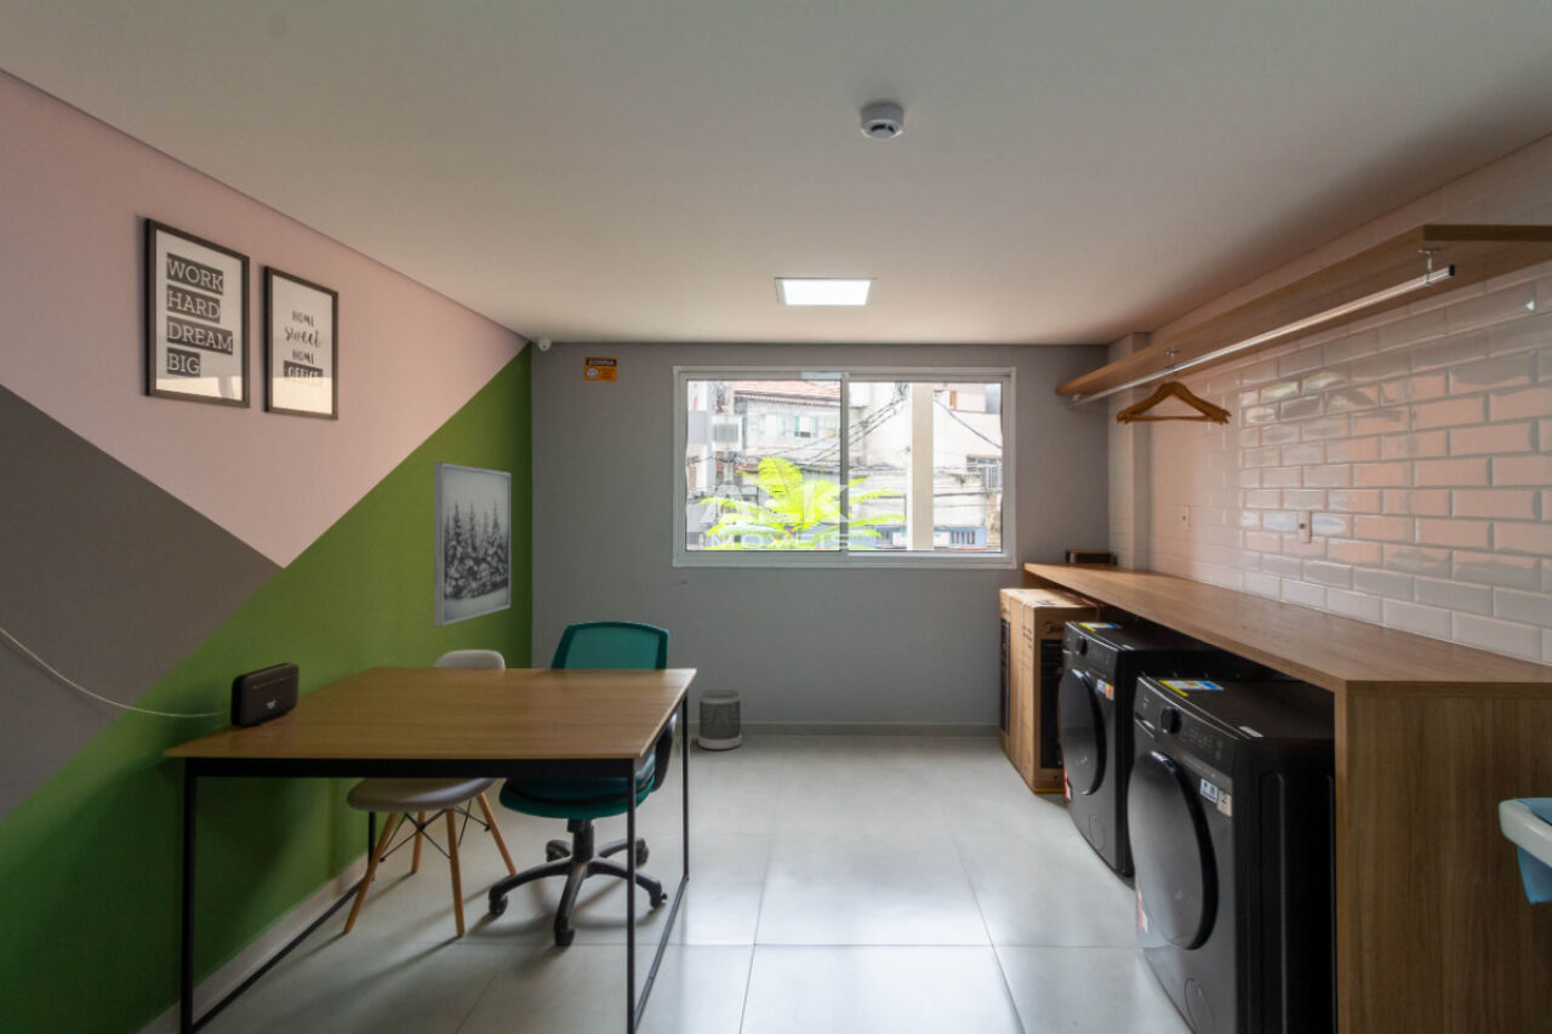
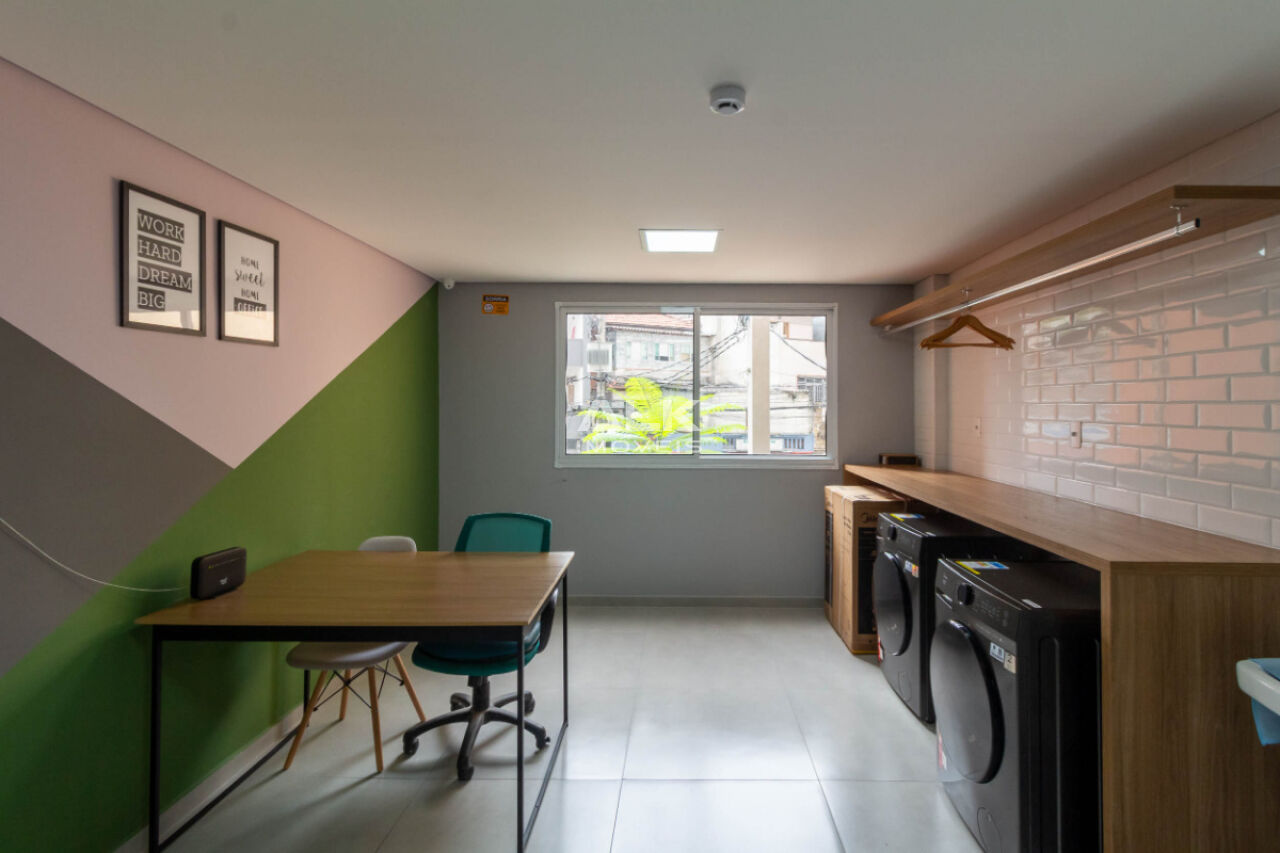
- wastebasket [697,689,742,750]
- wall art [433,461,512,628]
